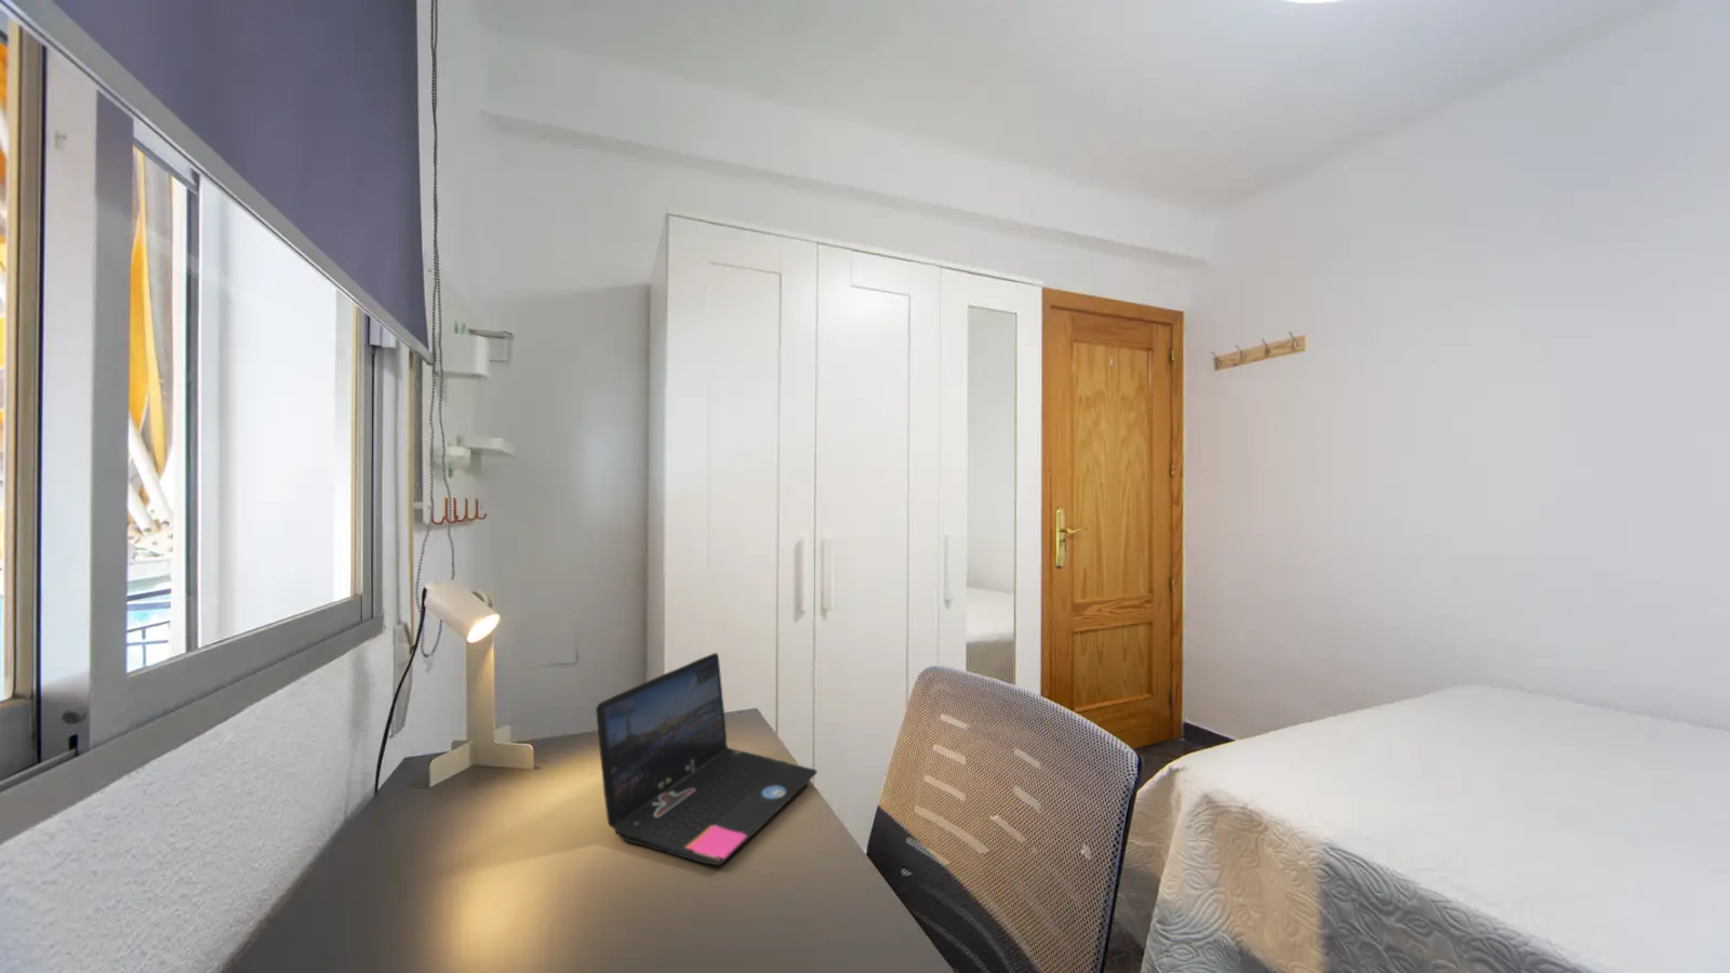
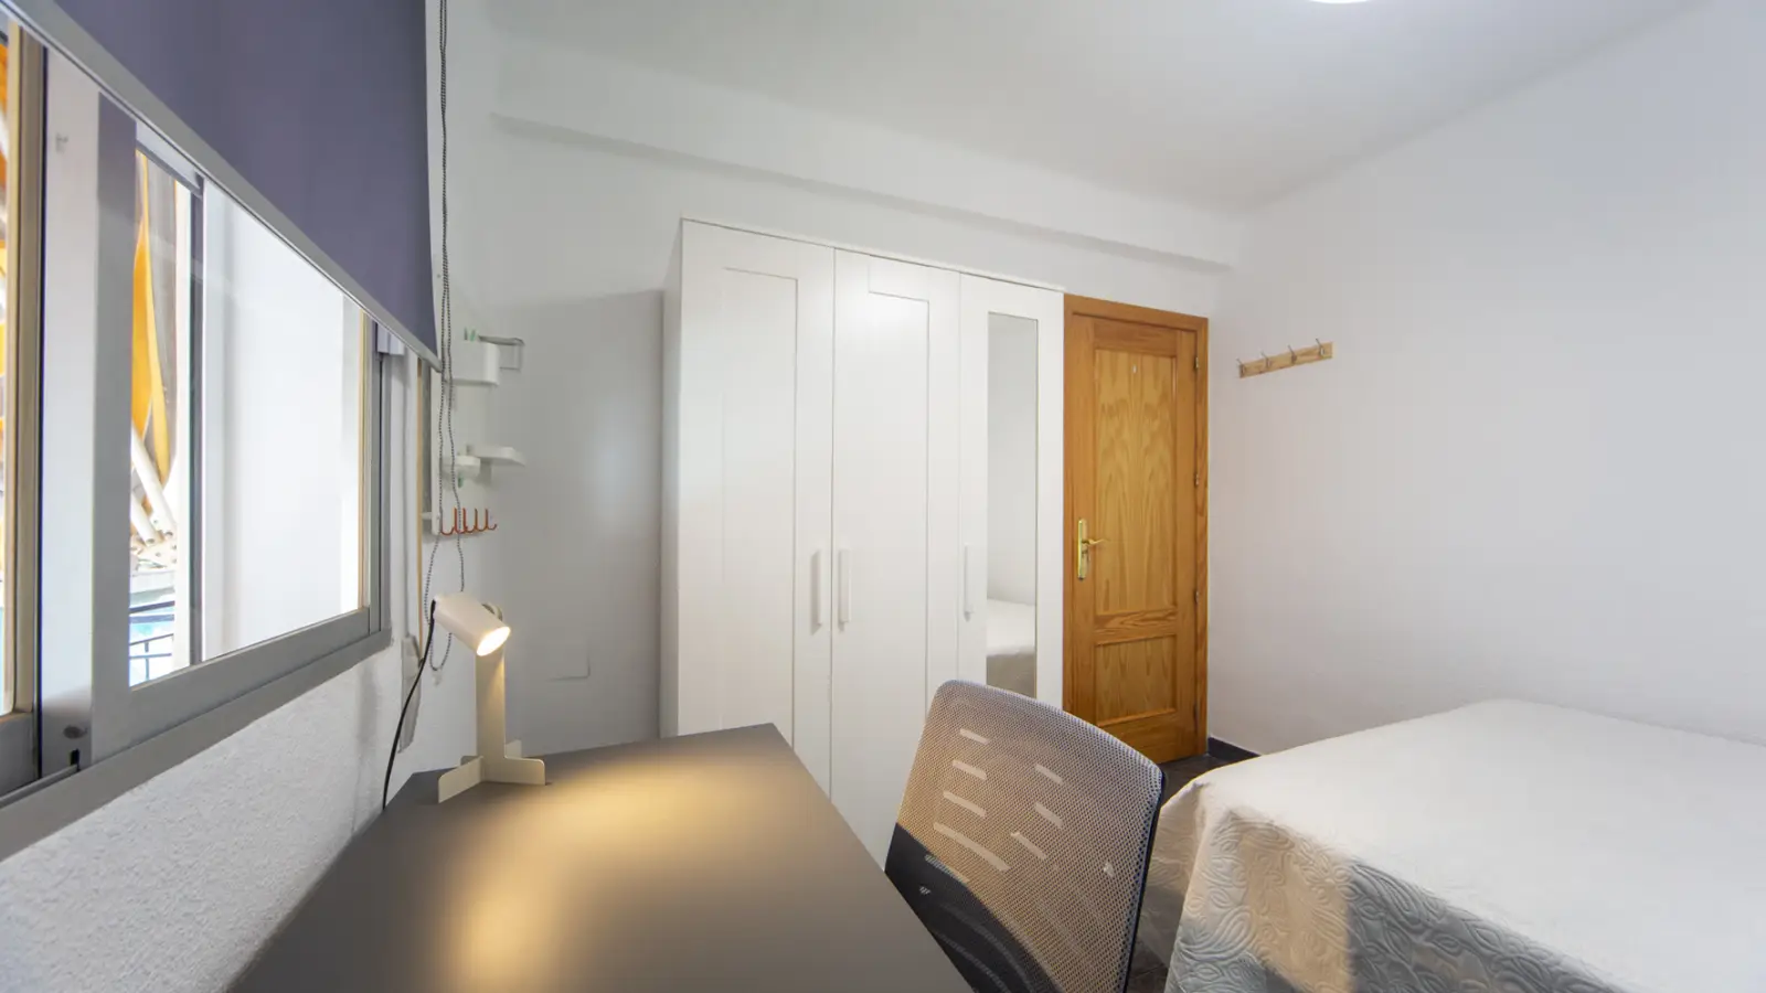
- laptop [595,652,819,866]
